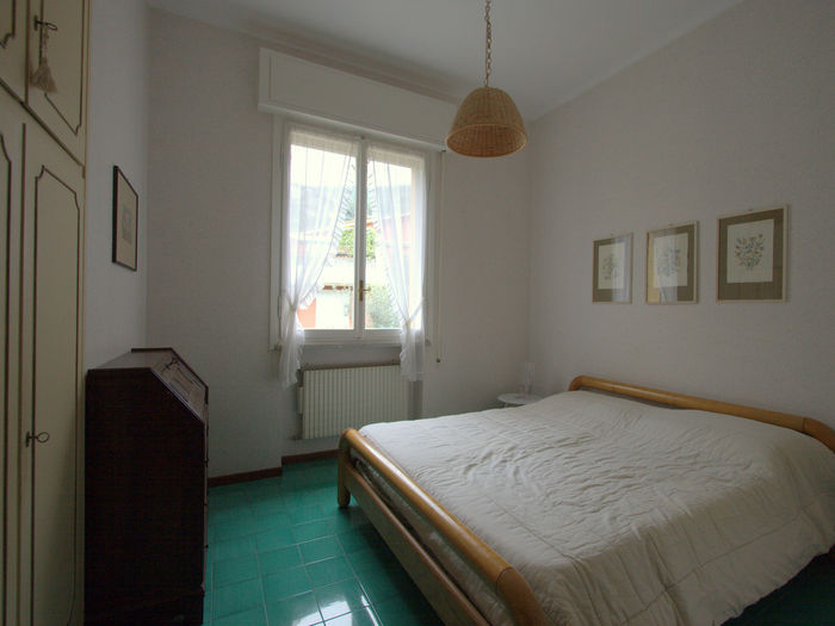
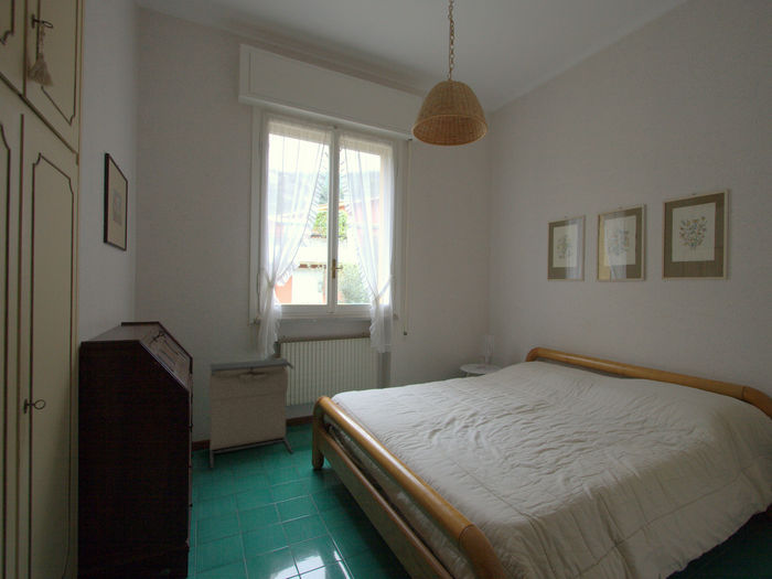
+ laundry hamper [207,357,296,470]
